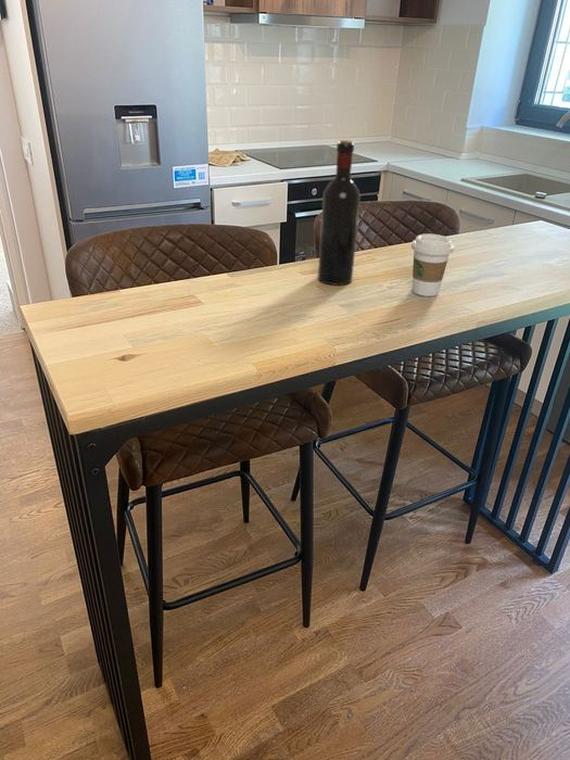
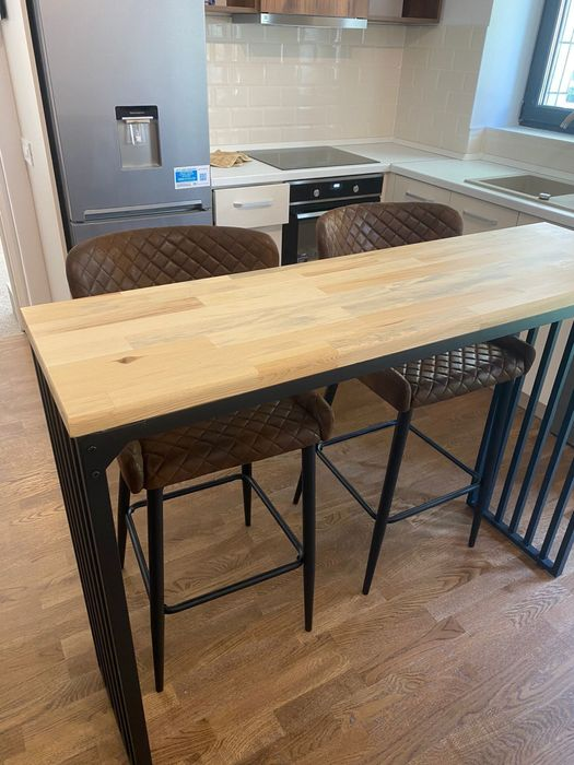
- wine bottle [317,139,362,287]
- coffee cup [410,232,455,297]
